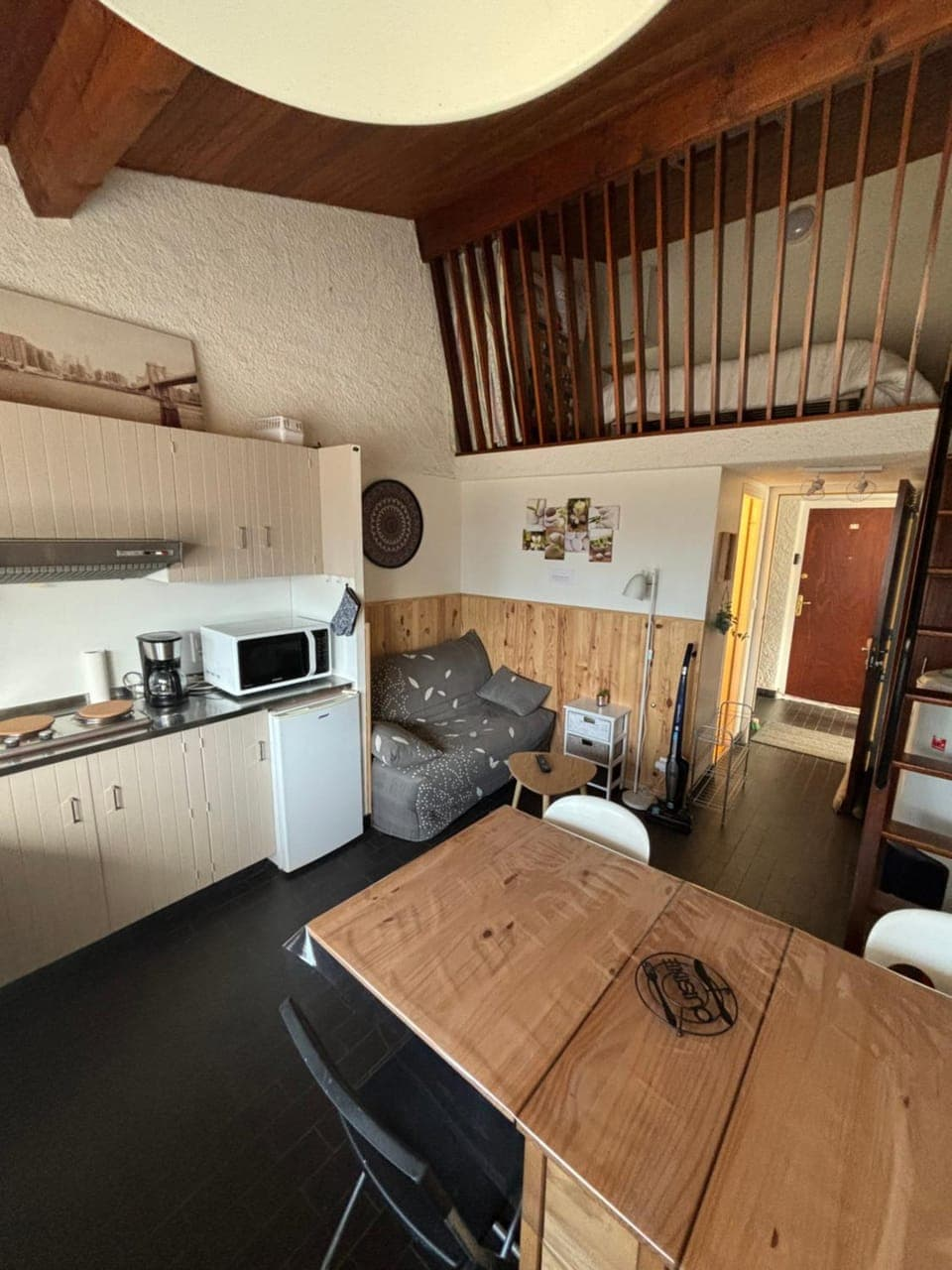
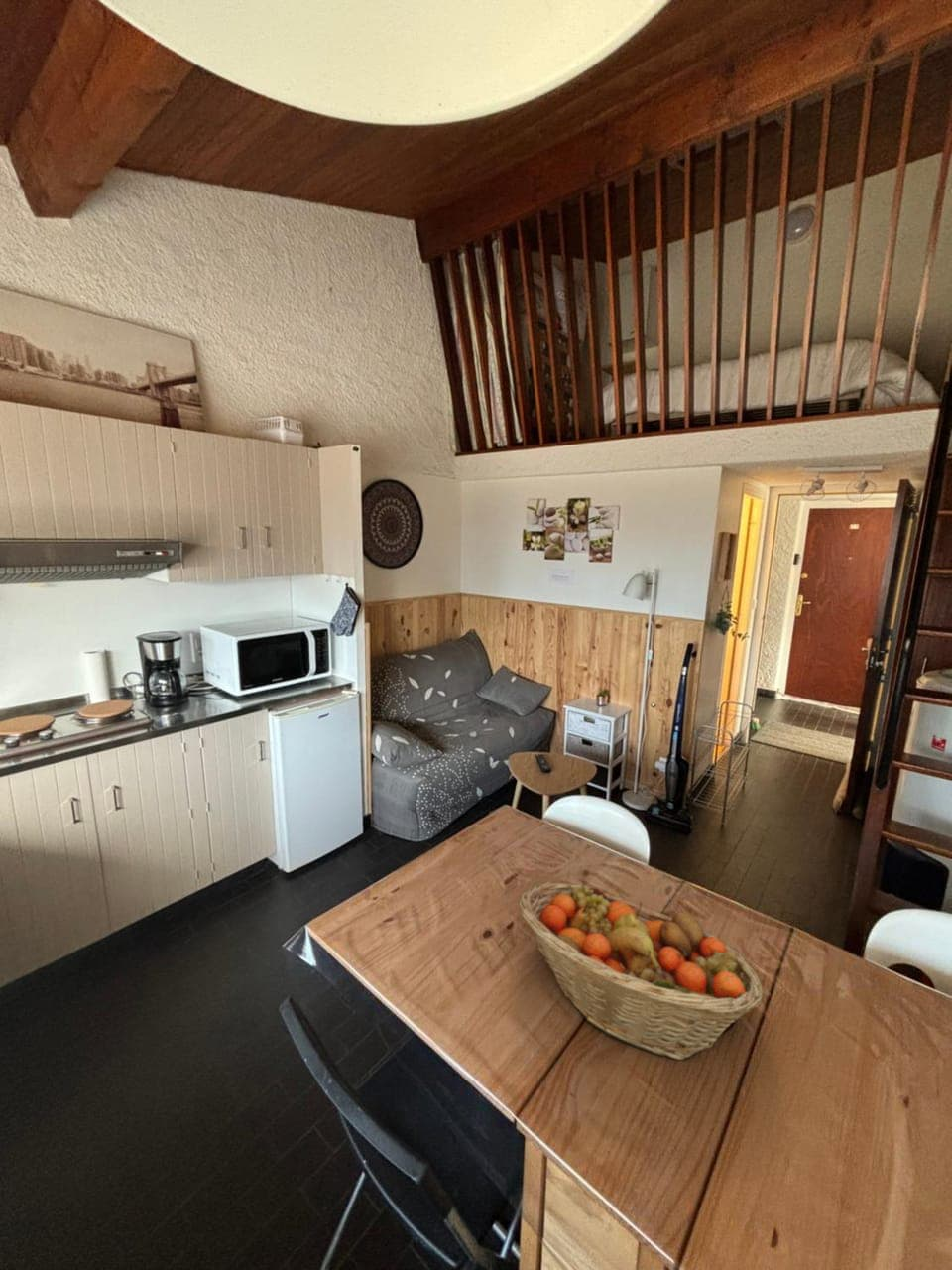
+ fruit basket [518,881,764,1061]
